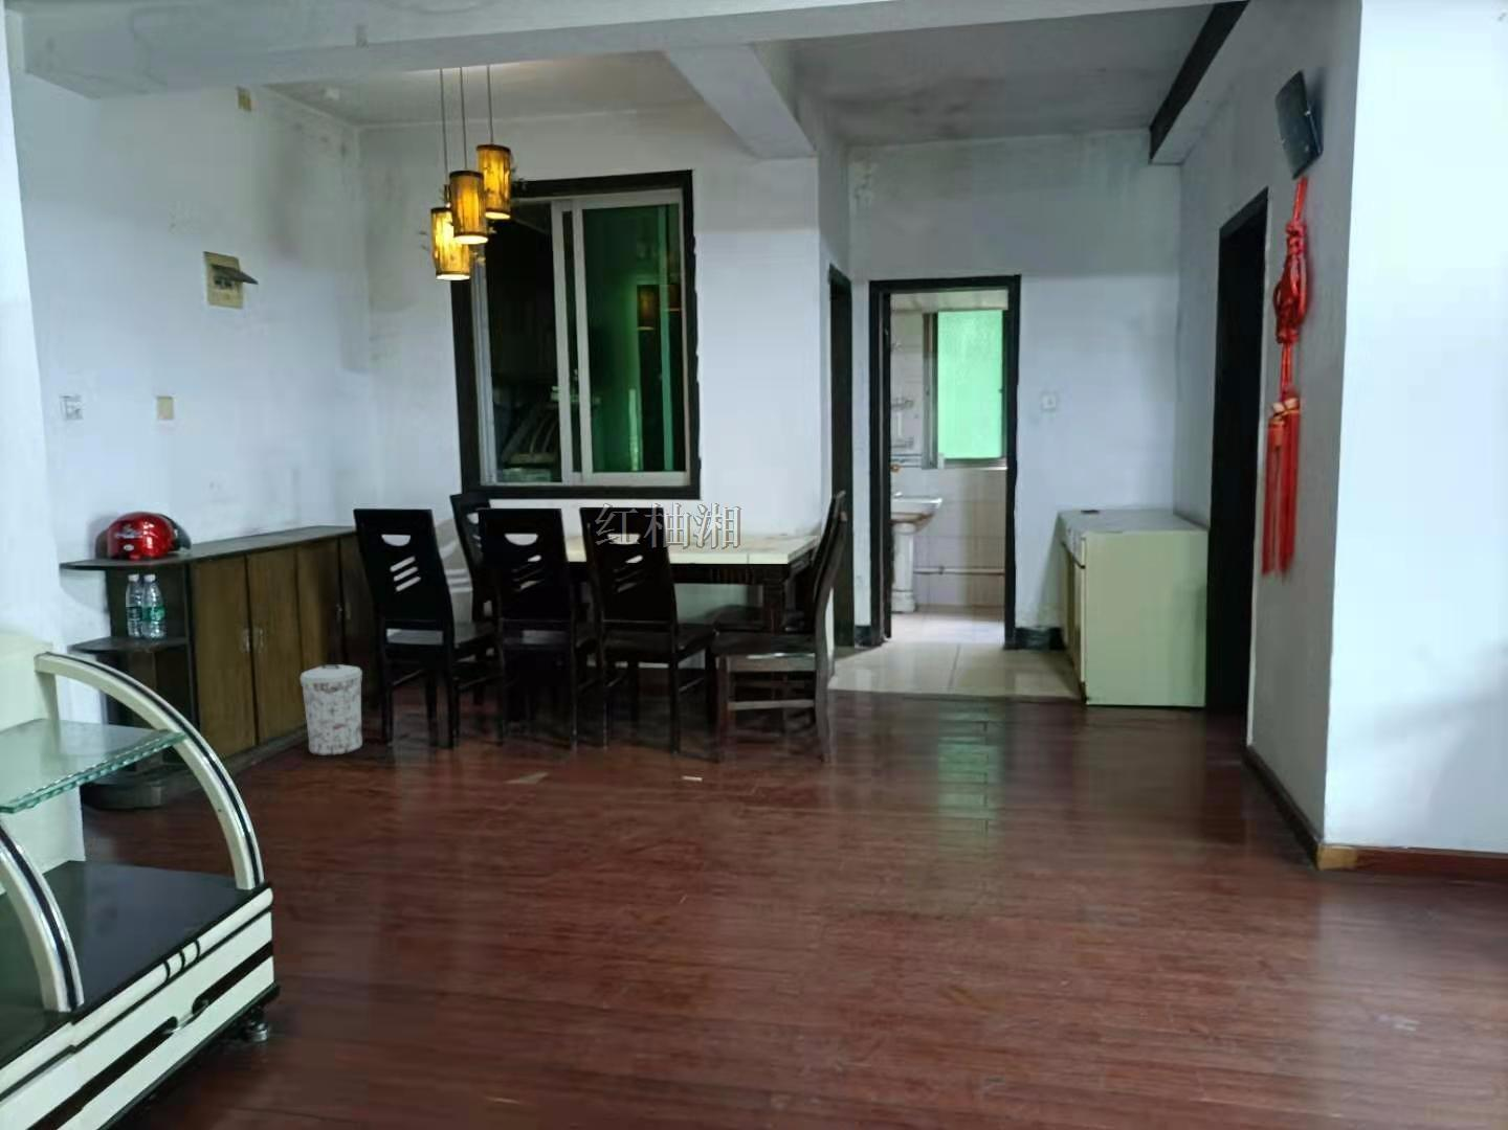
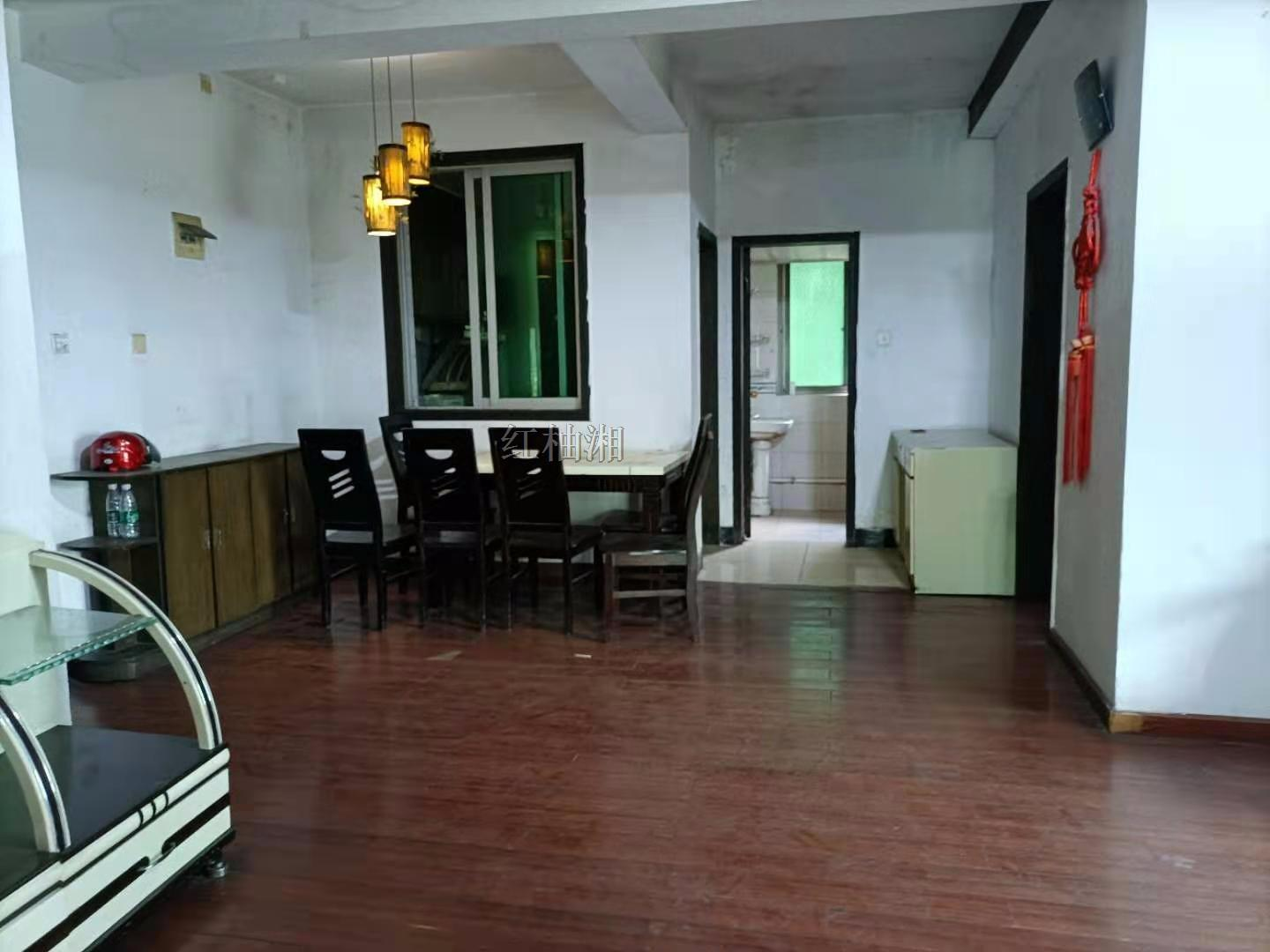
- trash can [299,664,363,756]
